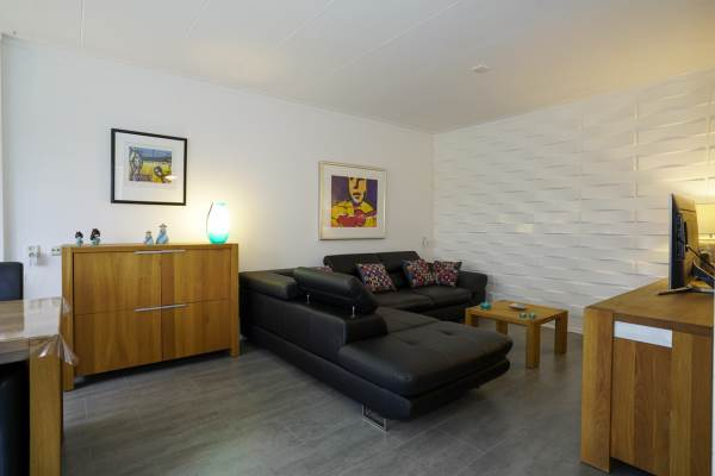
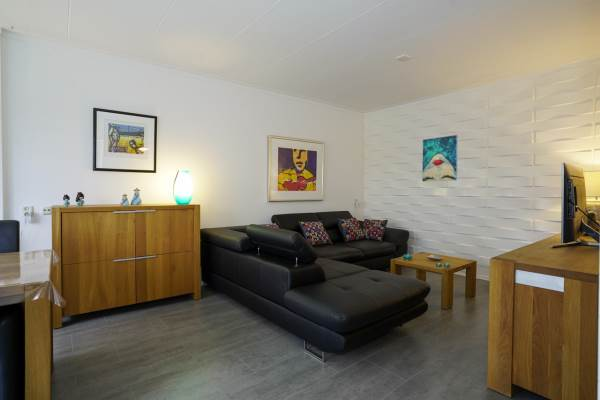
+ wall art [421,134,459,182]
